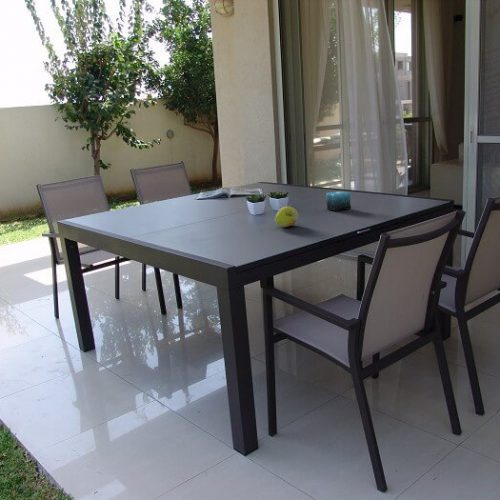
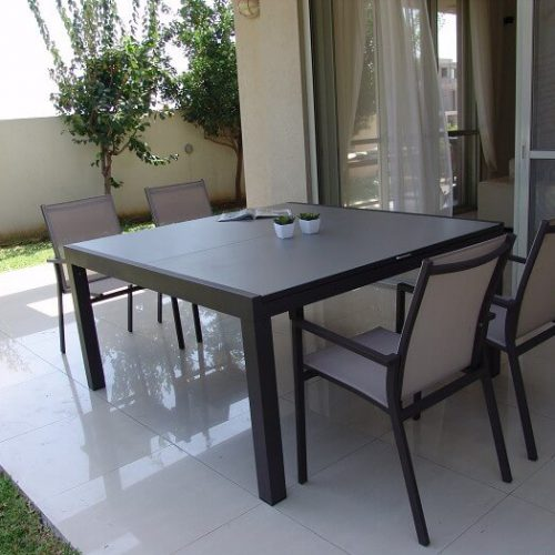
- candle [325,190,352,212]
- fruit [274,205,299,228]
